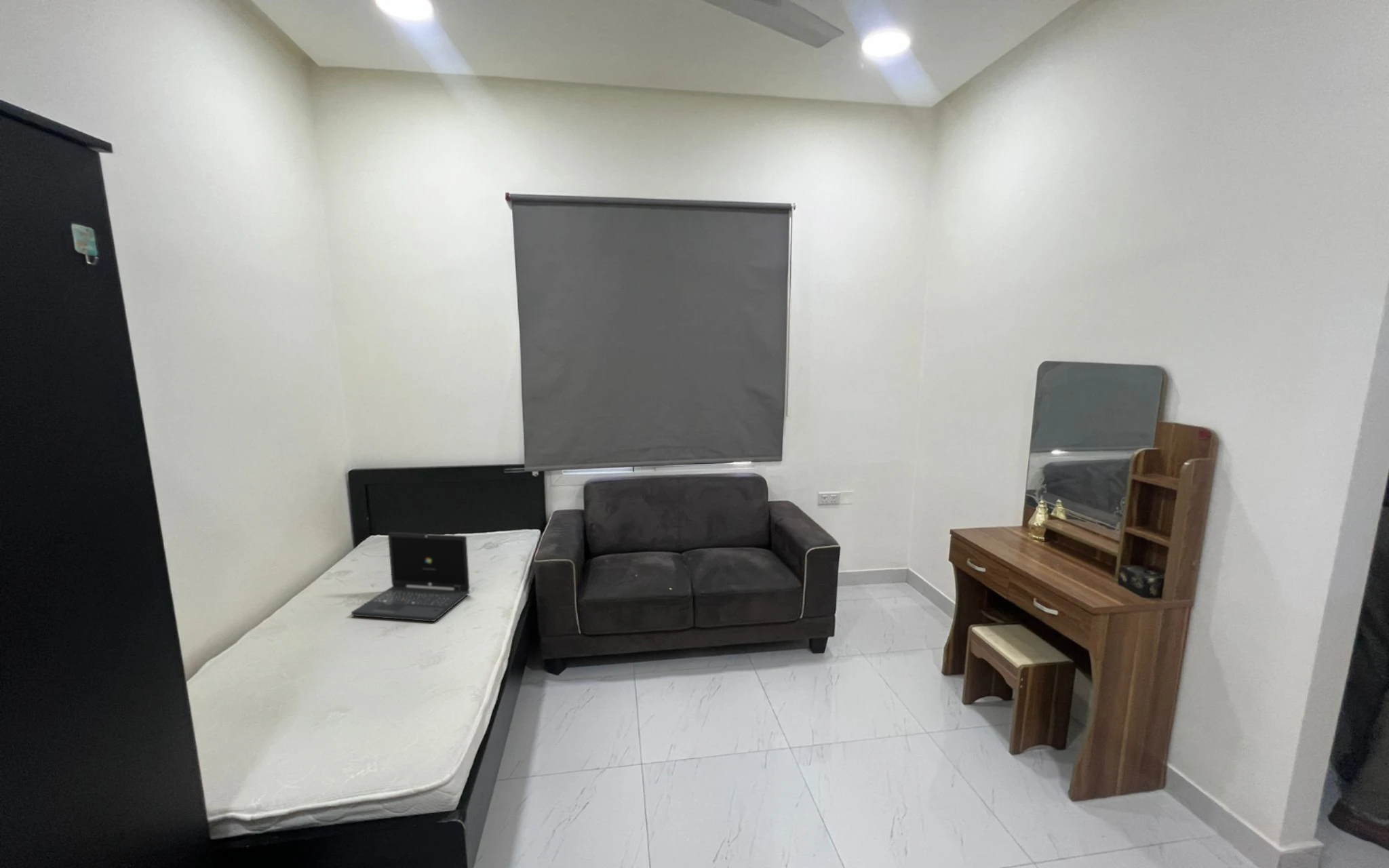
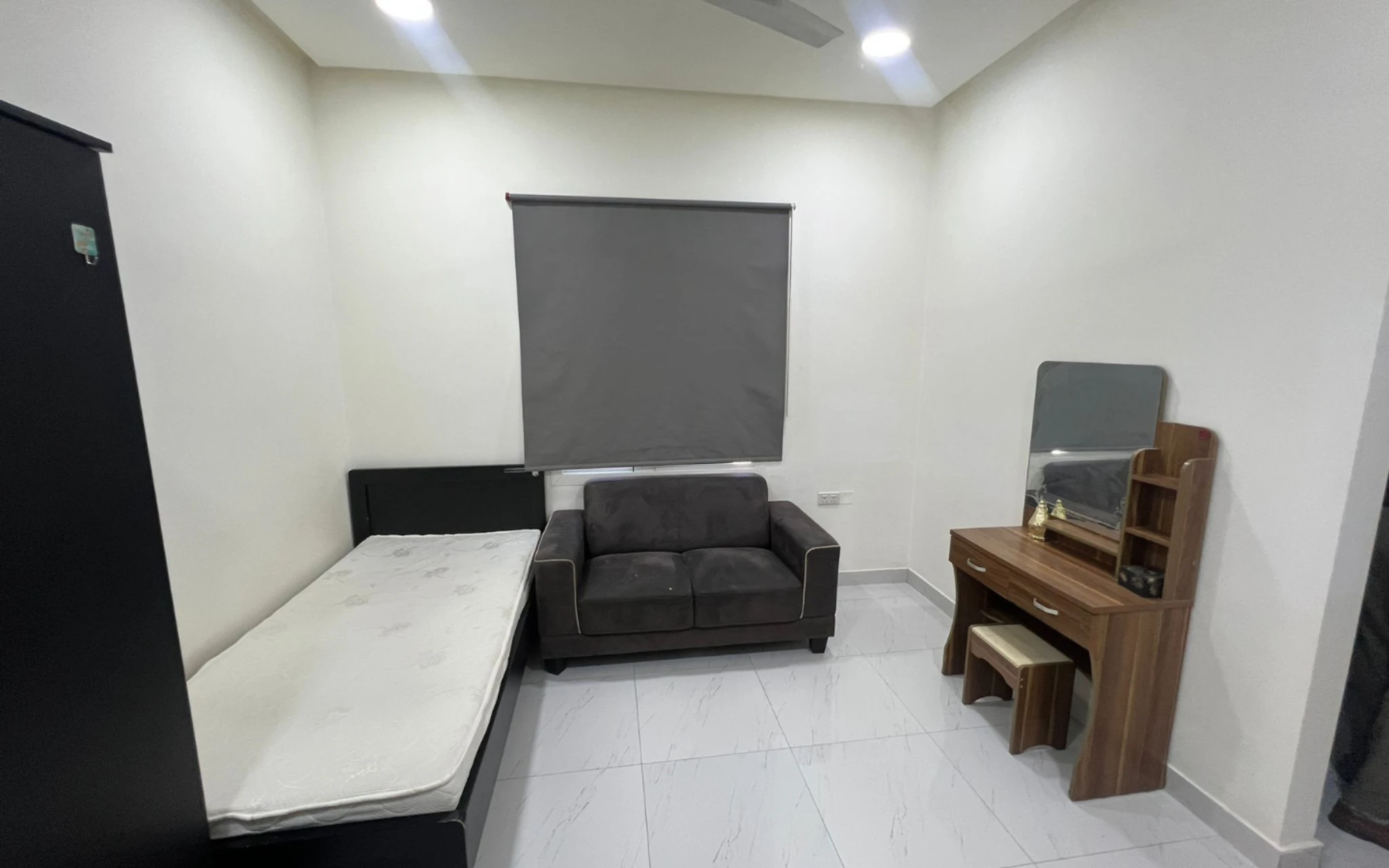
- laptop [351,532,470,623]
